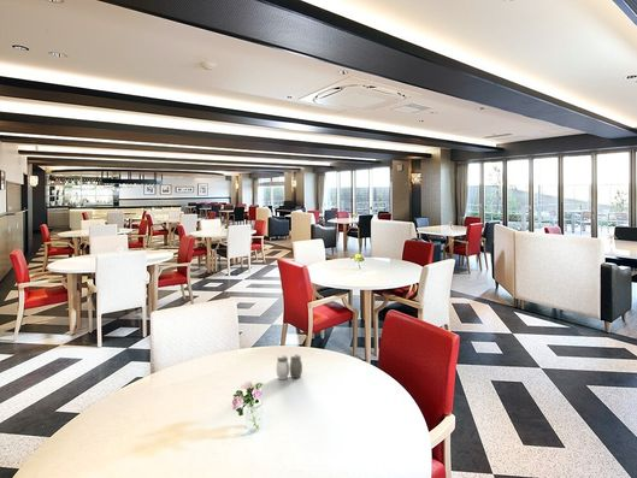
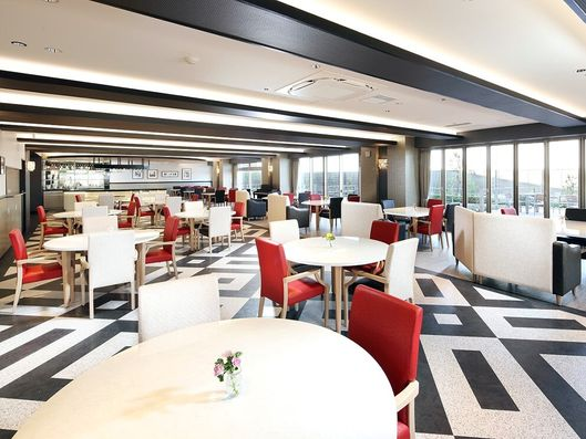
- salt and pepper shaker [276,353,303,380]
